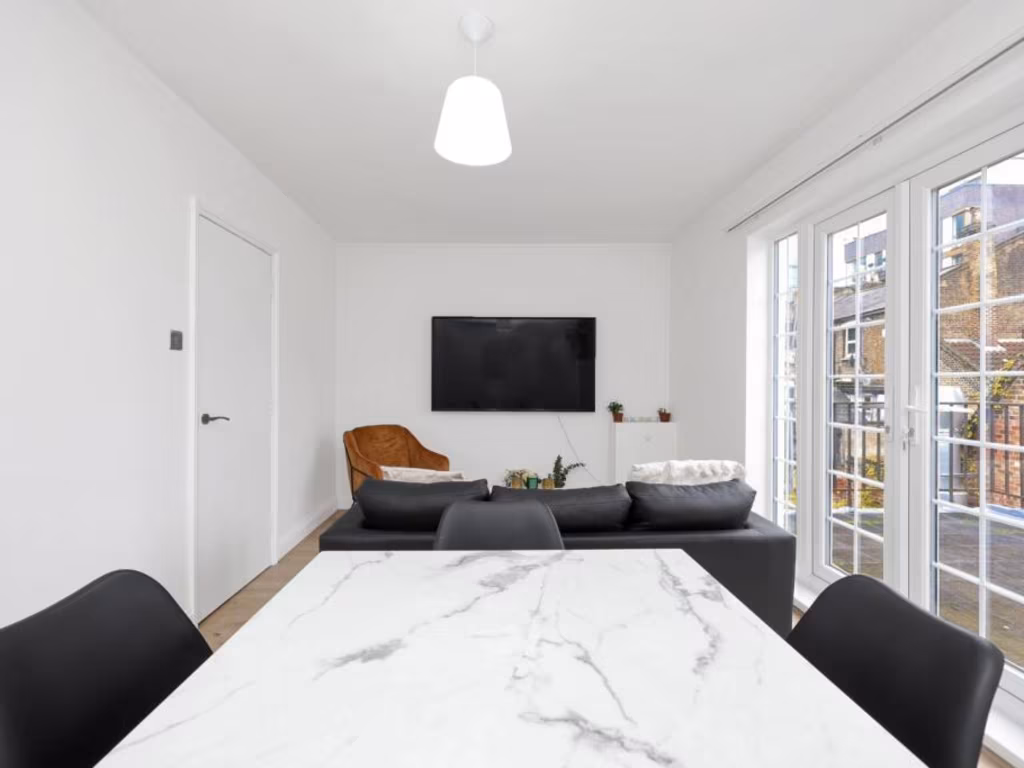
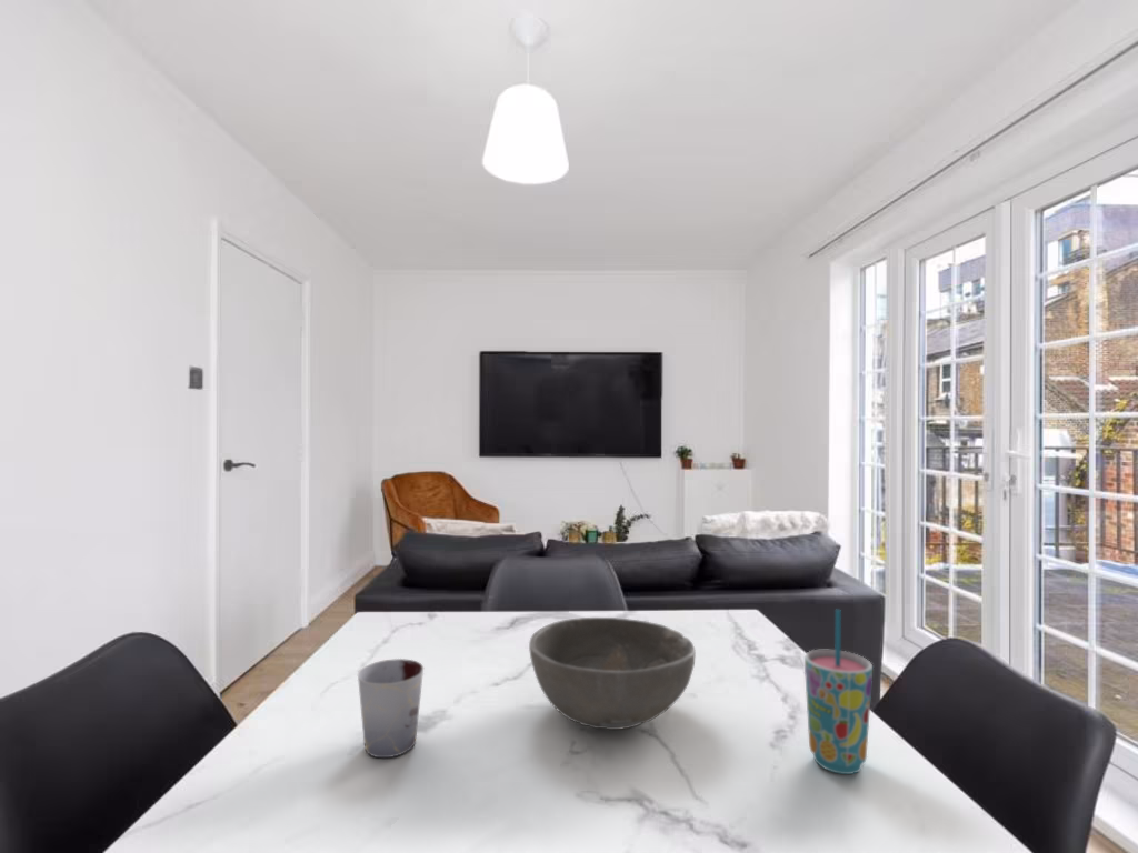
+ cup [803,609,874,775]
+ bowl [528,616,697,731]
+ cup [357,658,425,759]
